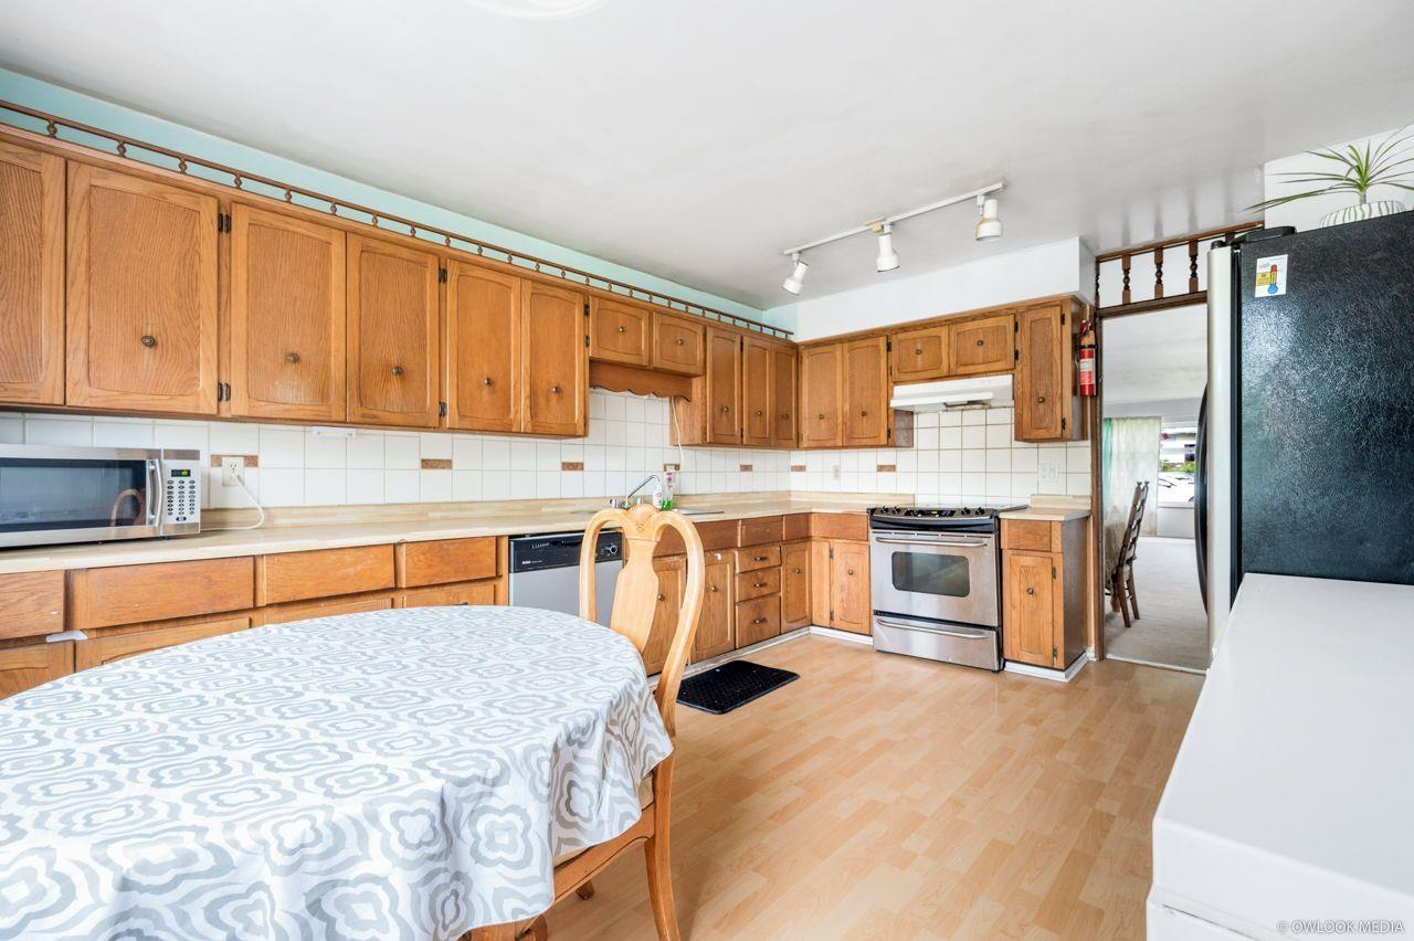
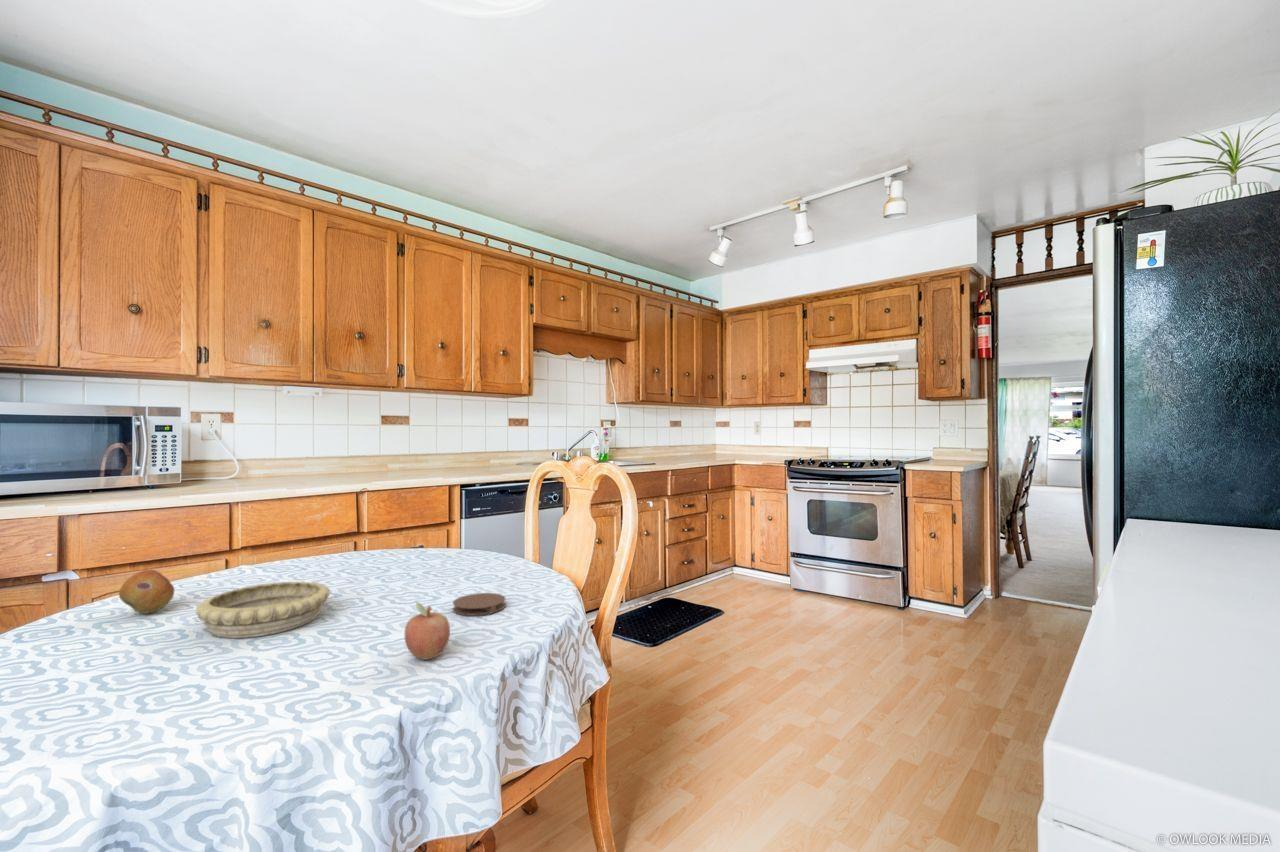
+ coaster [452,592,507,617]
+ fruit [118,569,175,615]
+ fruit [404,601,451,661]
+ decorative bowl [195,580,331,639]
